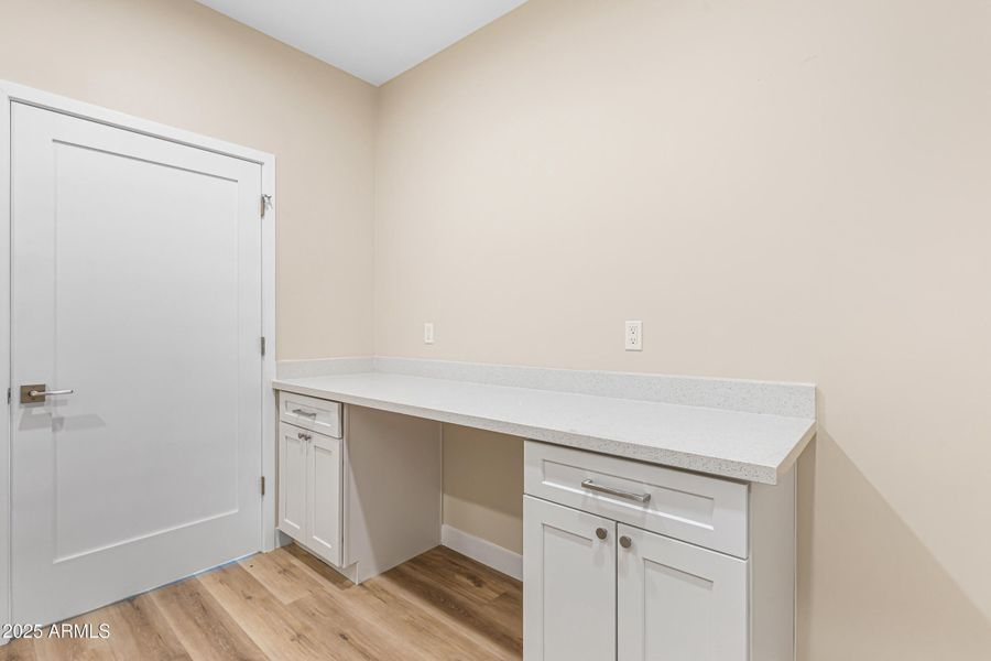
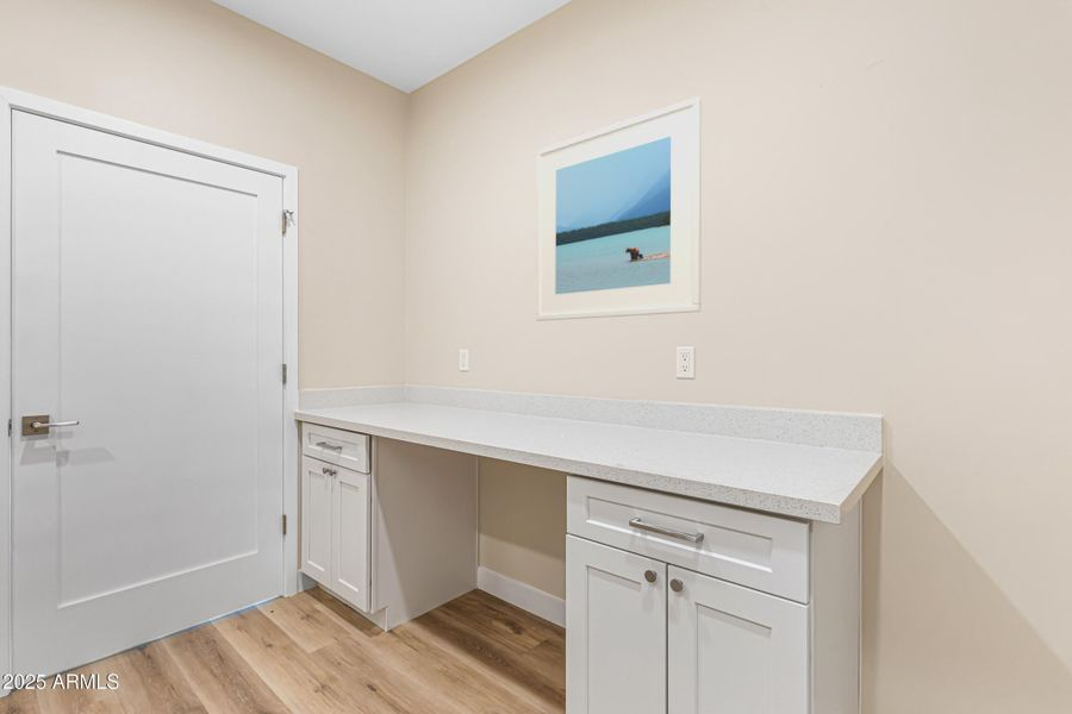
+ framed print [535,95,703,322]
